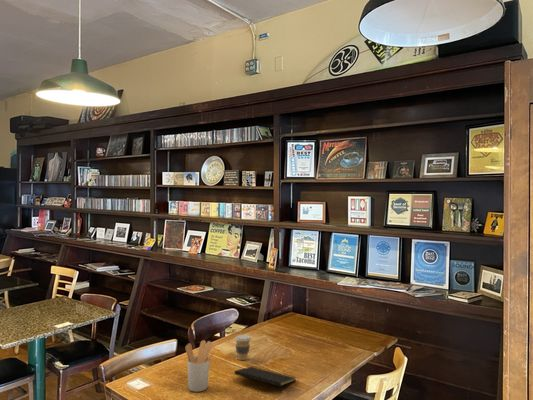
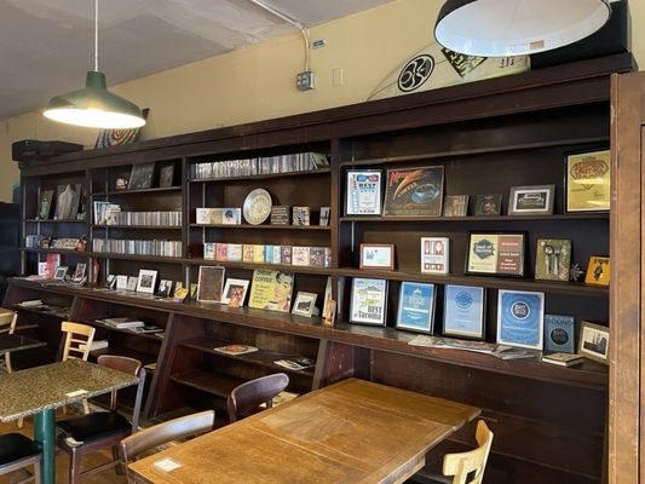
- coffee cup [234,334,252,361]
- notepad [233,365,297,395]
- utensil holder [184,339,216,393]
